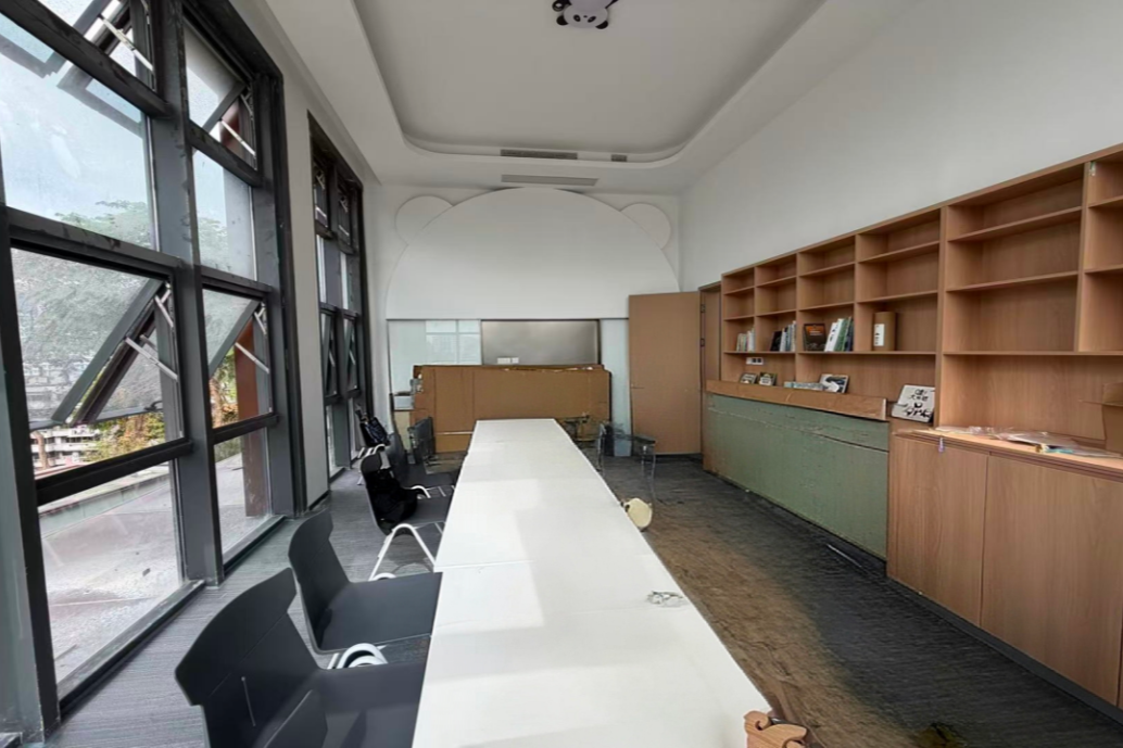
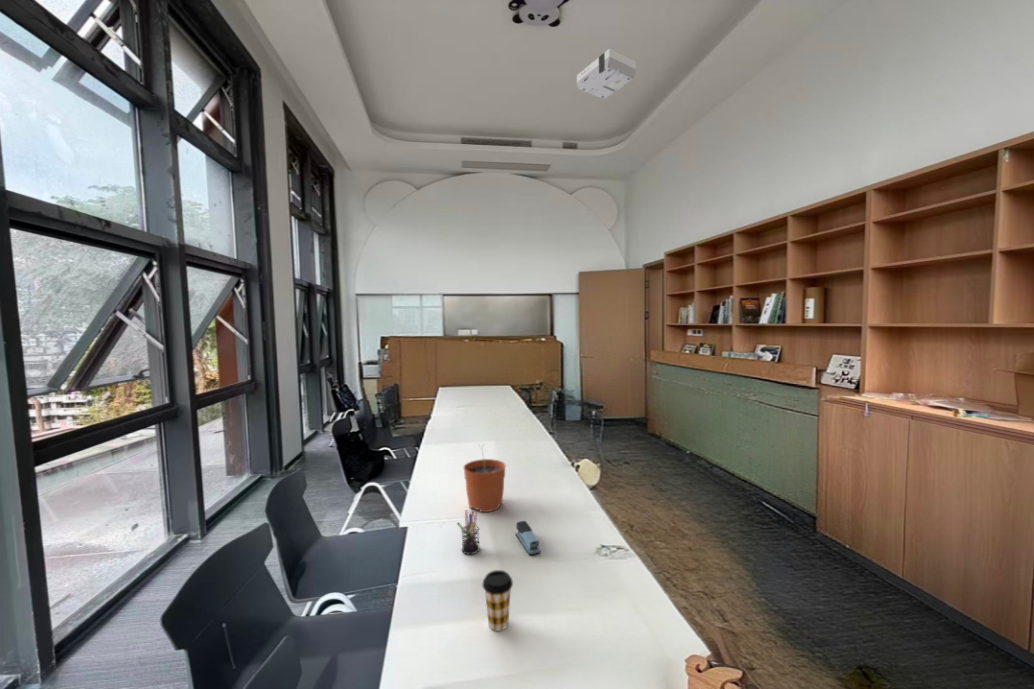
+ plant pot [463,444,507,513]
+ stapler [515,520,542,556]
+ pen holder [456,509,481,556]
+ projector [576,48,637,100]
+ coffee cup [481,569,514,632]
